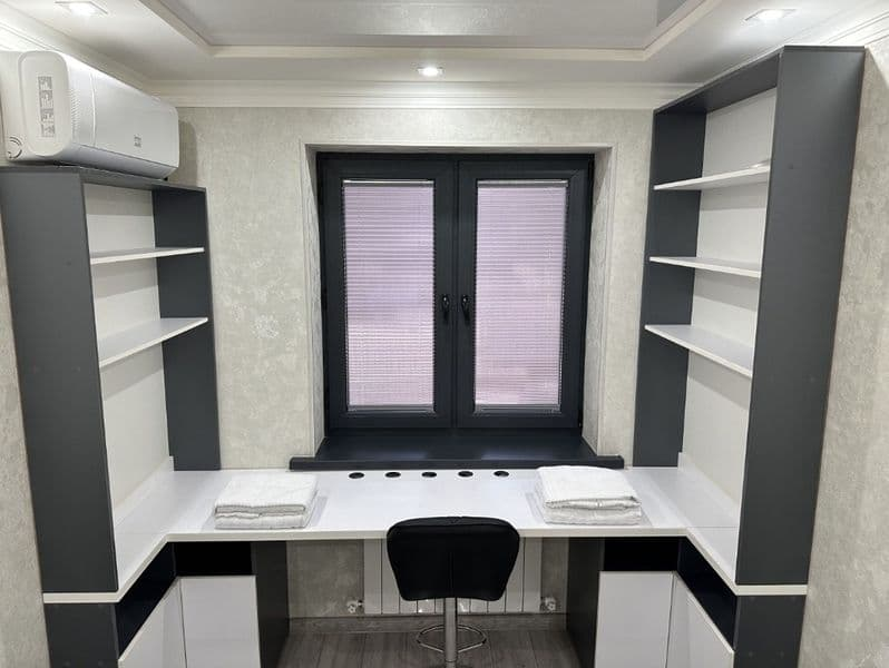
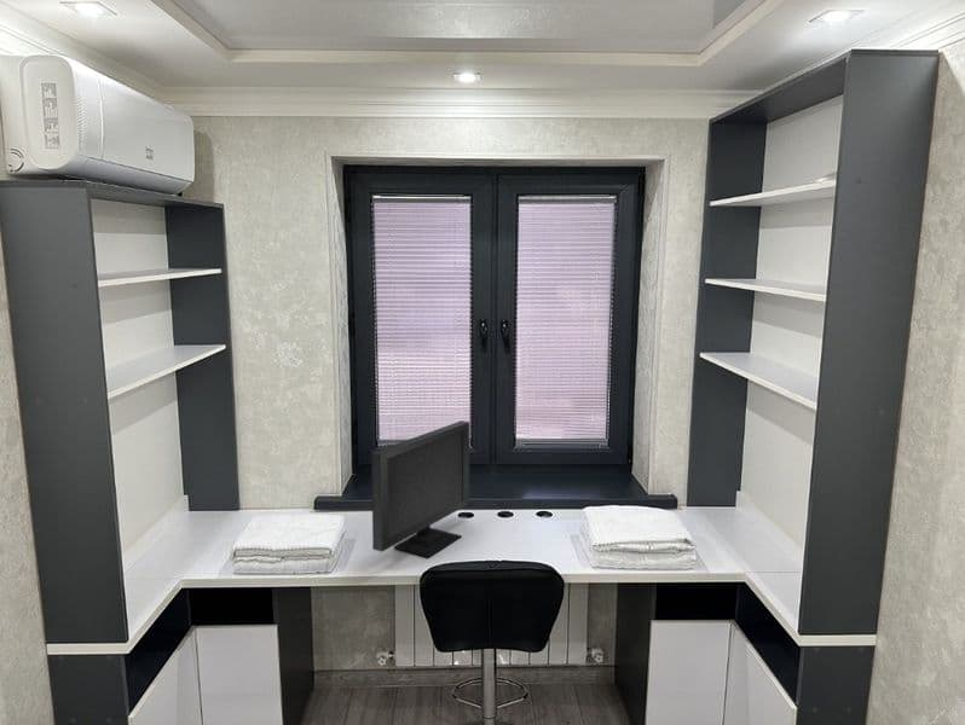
+ computer monitor [370,419,470,558]
